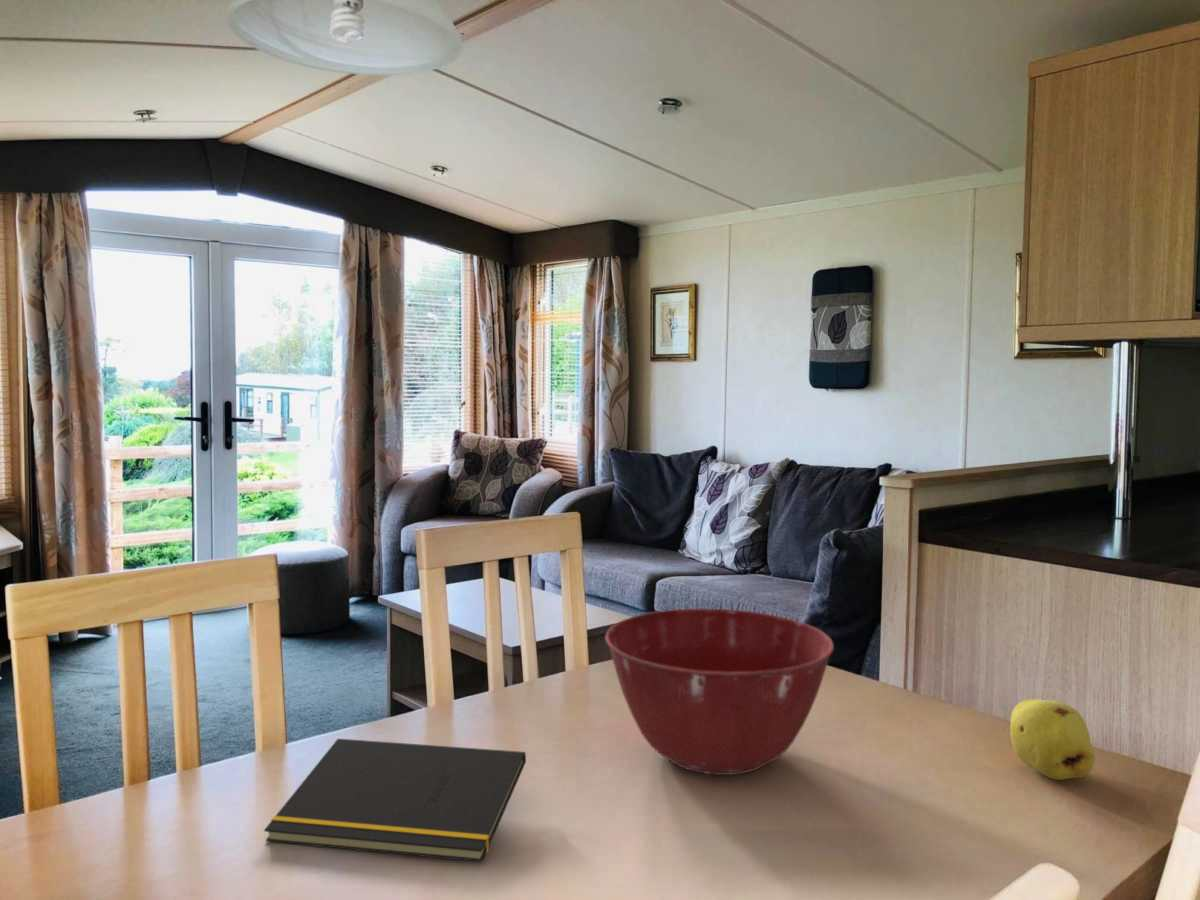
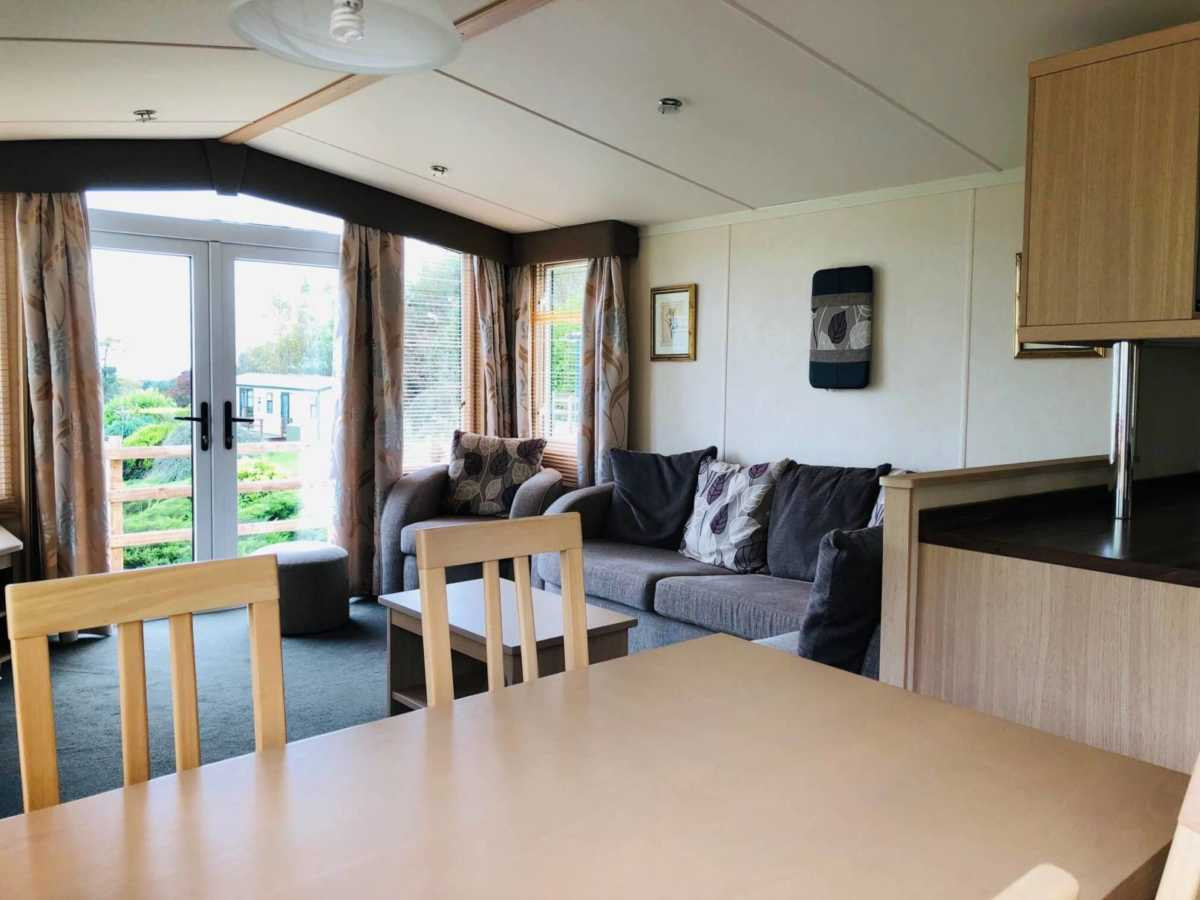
- fruit [1009,698,1096,781]
- mixing bowl [604,608,835,776]
- notepad [263,738,527,863]
